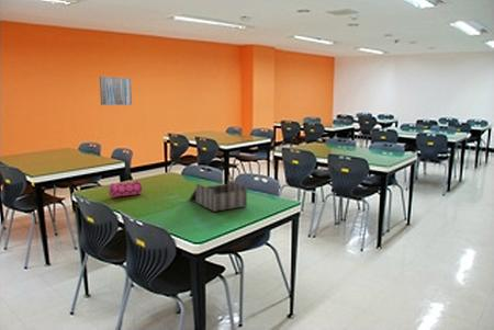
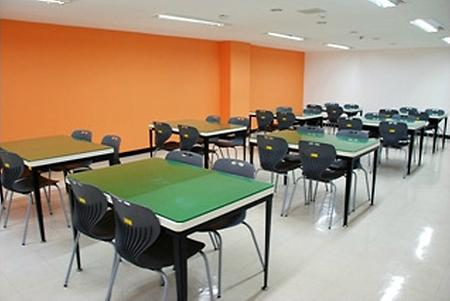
- desk organizer [188,180,248,213]
- wall art [99,76,133,106]
- pencil case [109,179,143,198]
